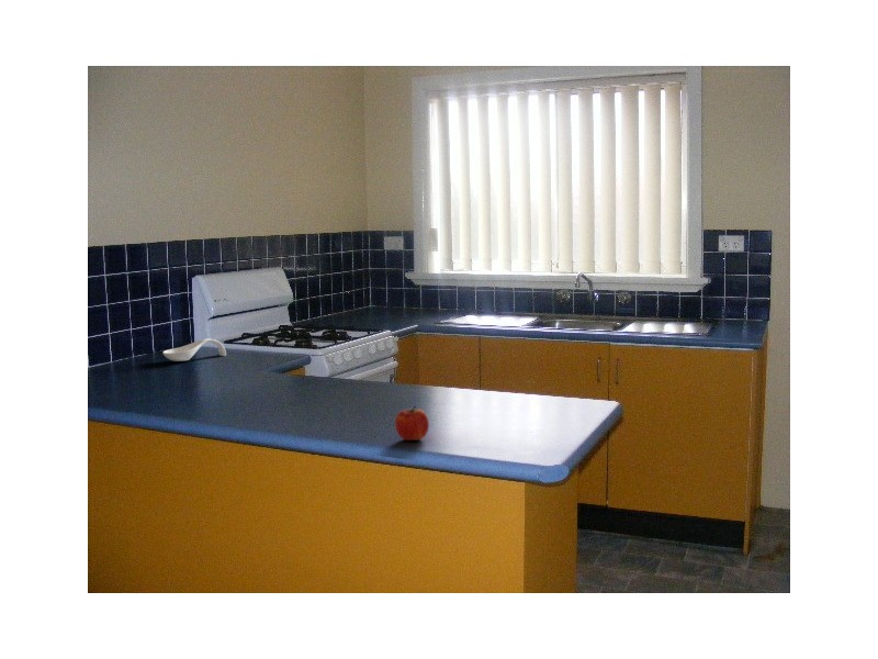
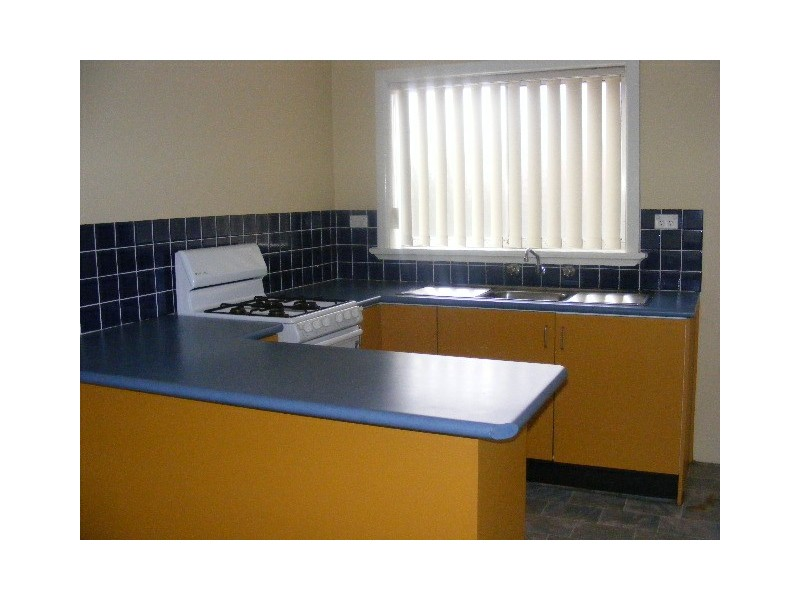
- spoon rest [161,338,227,362]
- fruit [394,405,430,442]
